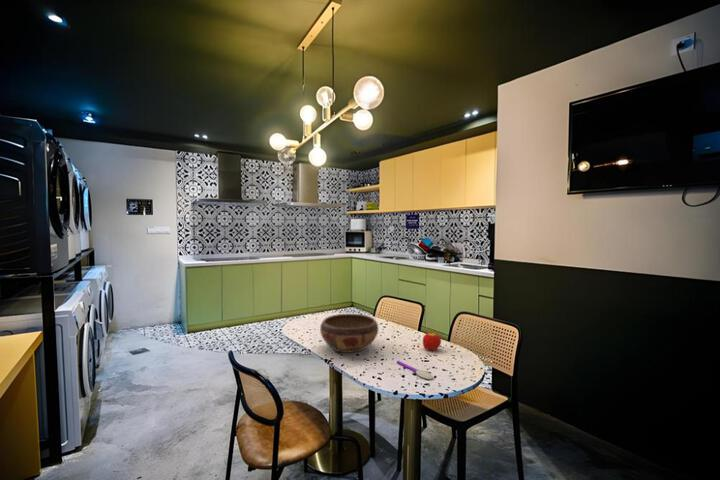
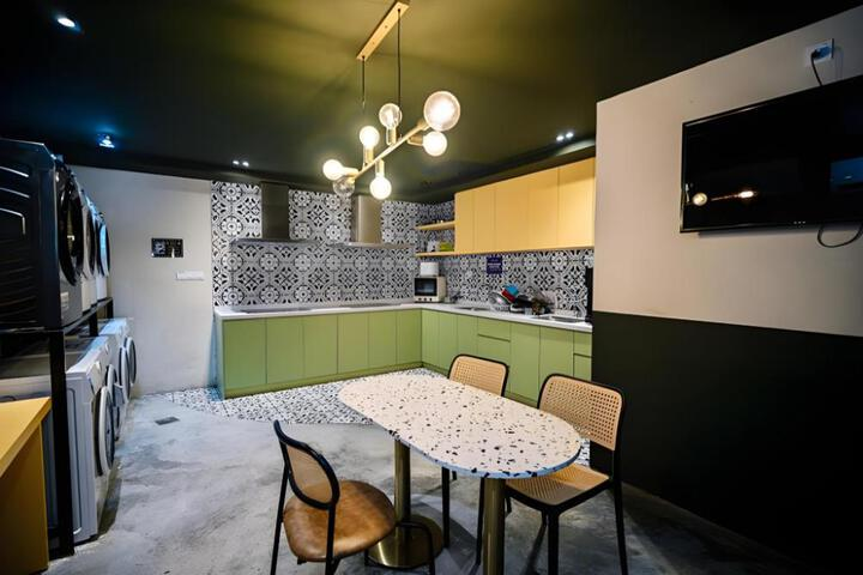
- decorative bowl [319,313,379,354]
- spoon [396,360,434,380]
- fruit [422,331,442,351]
